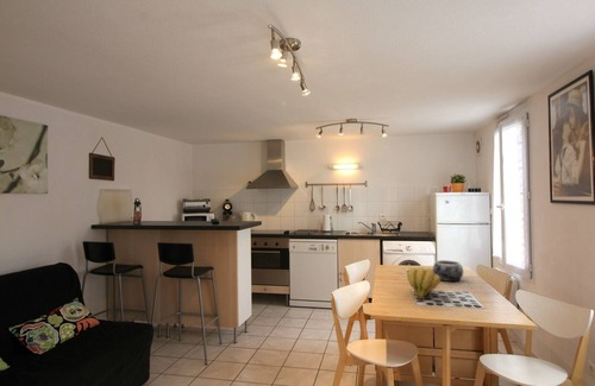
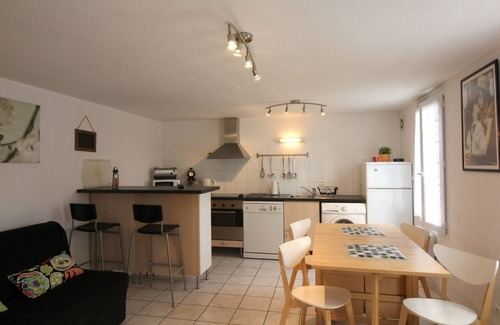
- decorative bowl [432,259,464,283]
- banana bunch [406,266,441,300]
